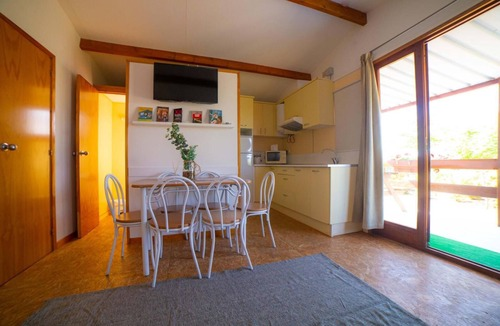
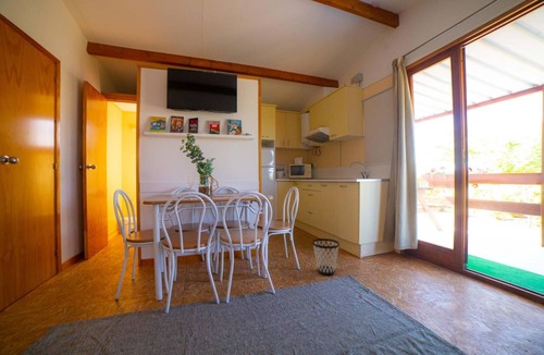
+ wastebasket [311,237,341,277]
